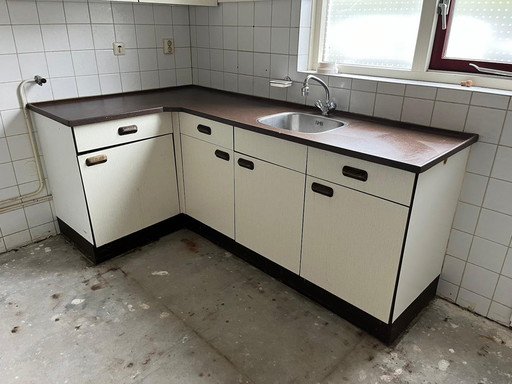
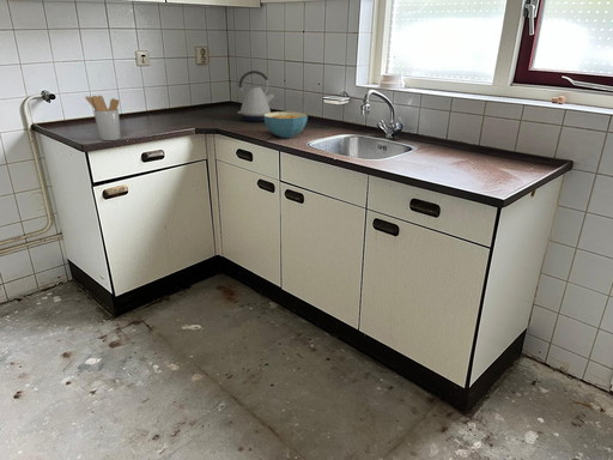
+ utensil holder [84,95,122,141]
+ cereal bowl [263,110,309,139]
+ kettle [237,69,275,123]
